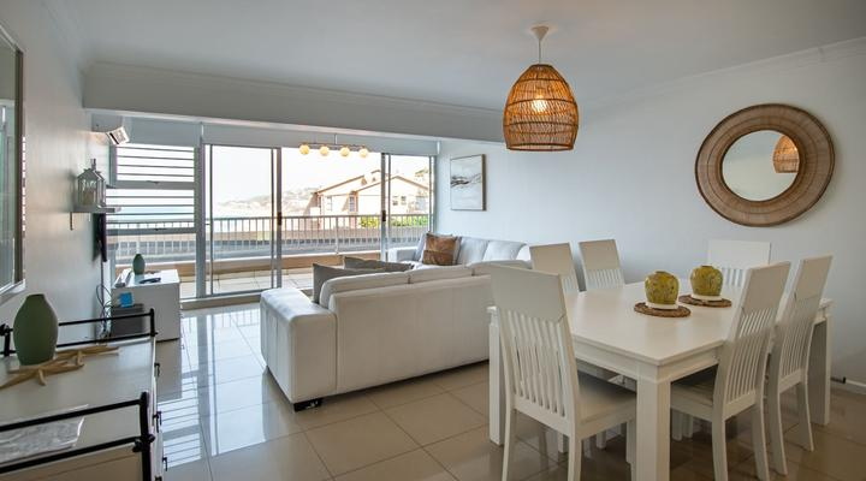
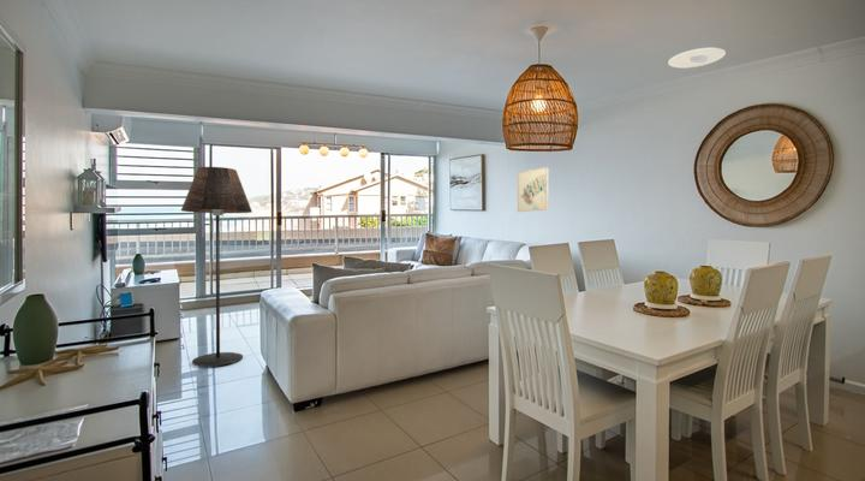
+ wall art [517,166,550,213]
+ floor lamp [180,166,253,368]
+ recessed light [667,47,727,69]
